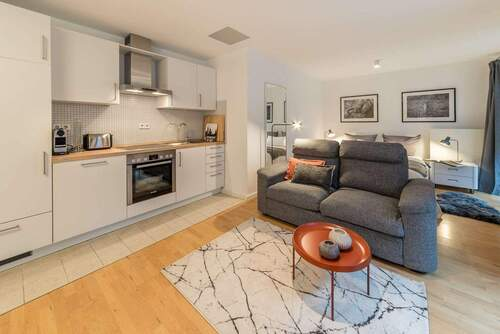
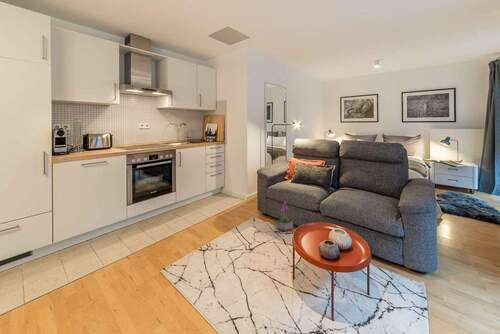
+ potted plant [275,200,294,232]
